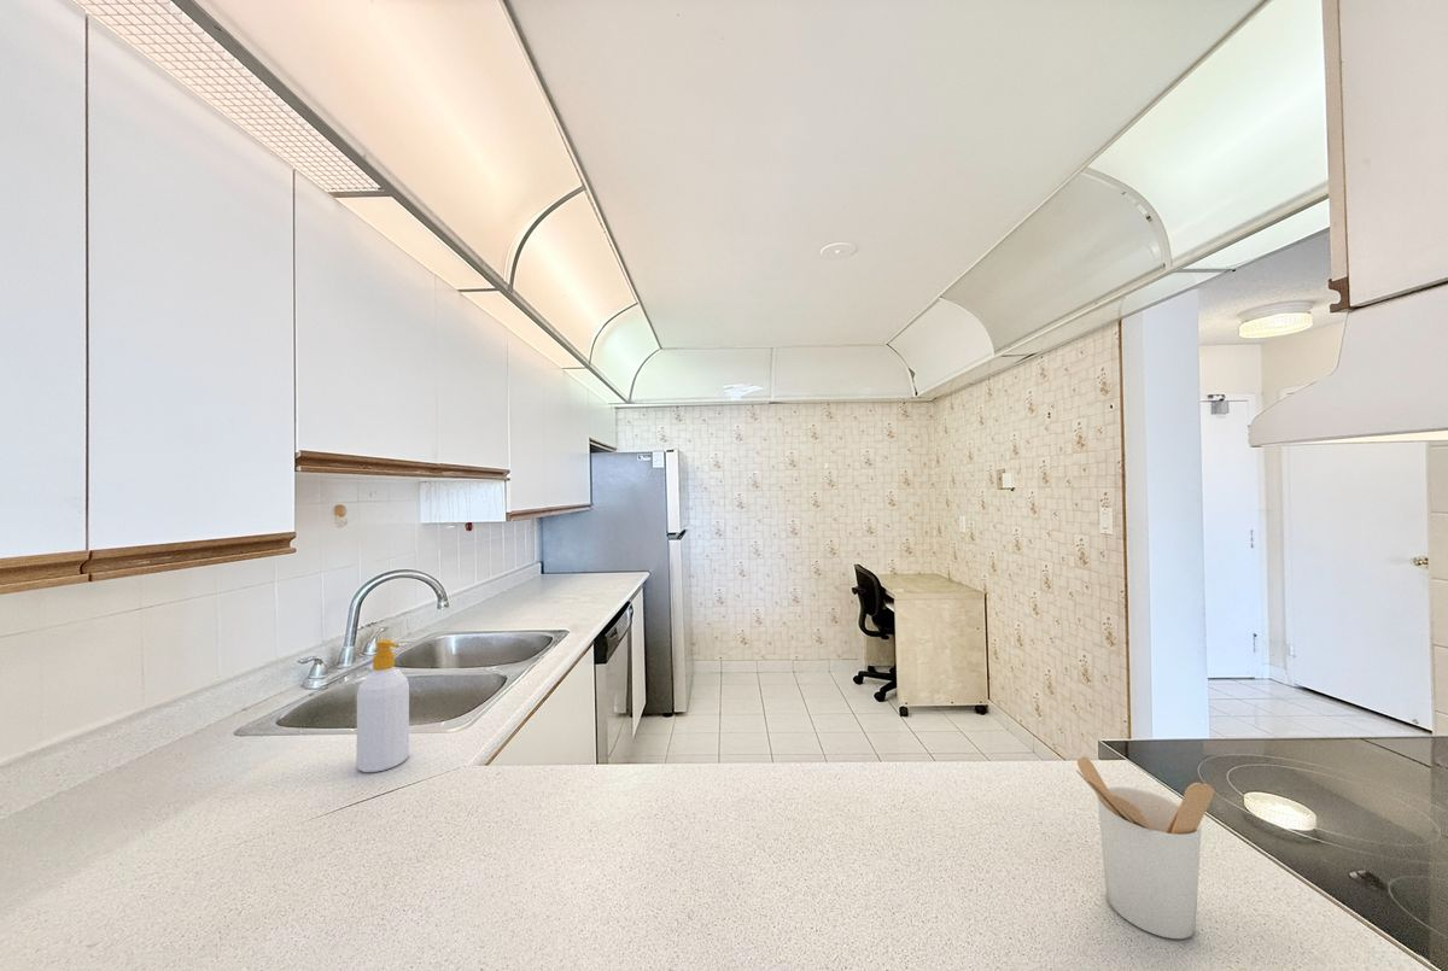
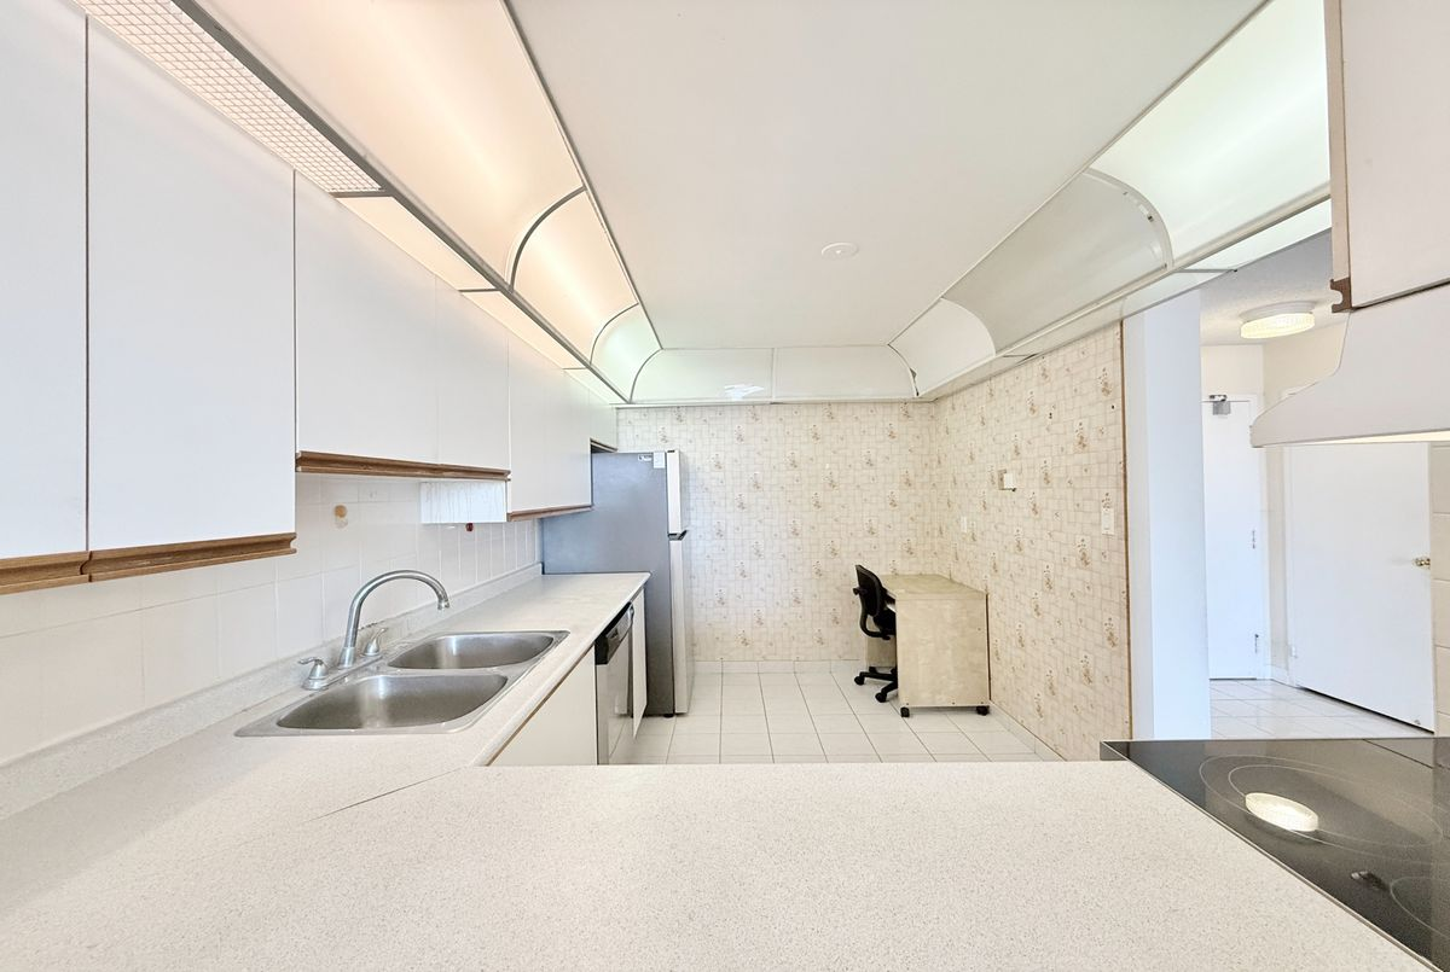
- soap bottle [356,638,410,773]
- utensil holder [1075,755,1215,940]
